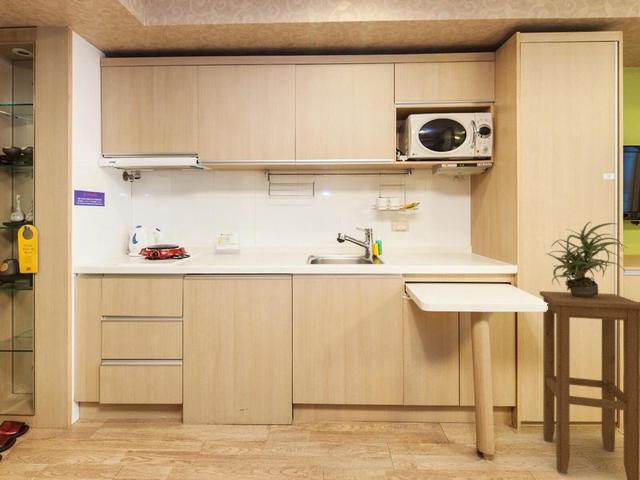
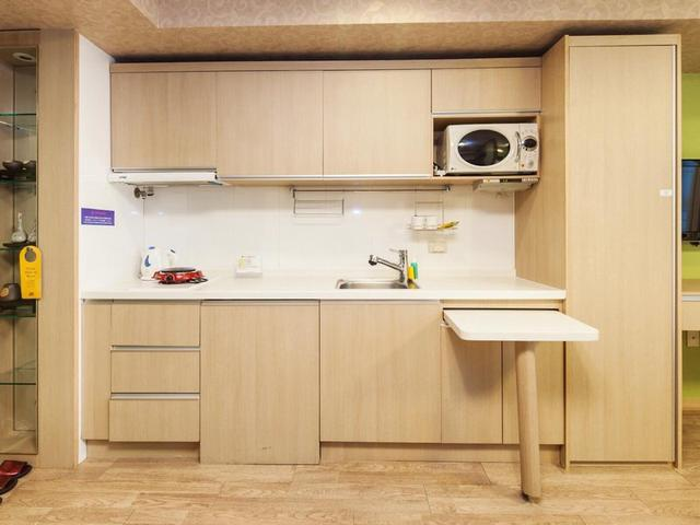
- stool [539,290,640,480]
- potted plant [545,221,628,297]
